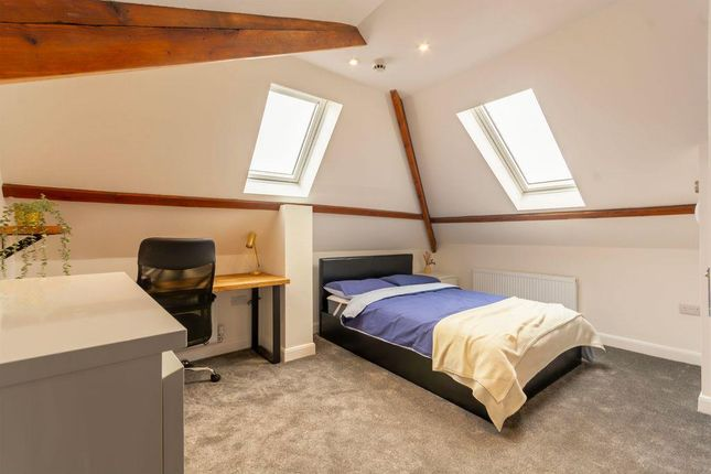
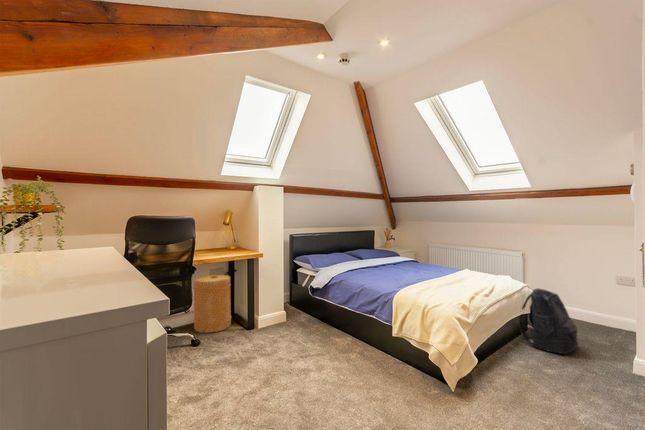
+ backpack [518,287,579,355]
+ basket [192,274,232,334]
